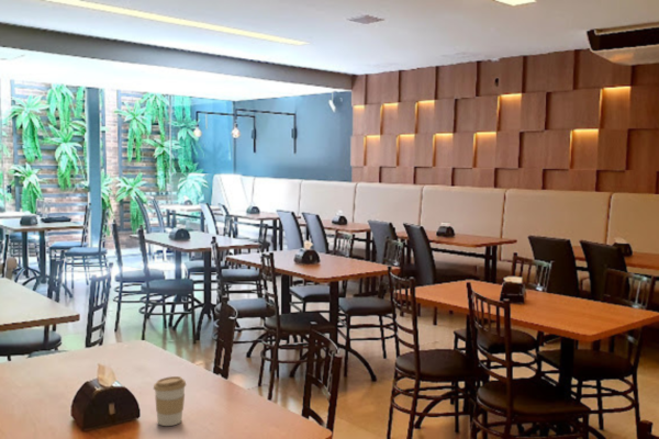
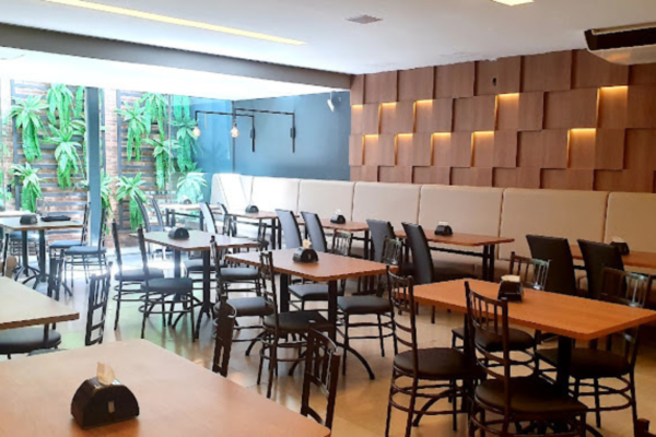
- coffee cup [153,375,187,427]
